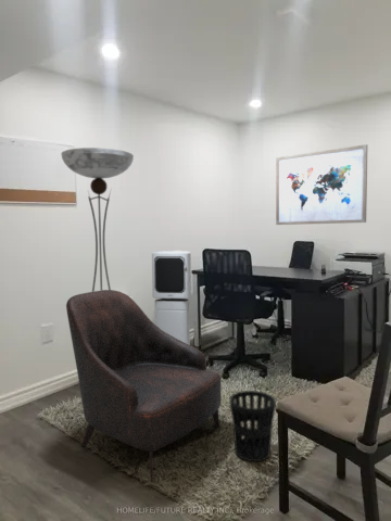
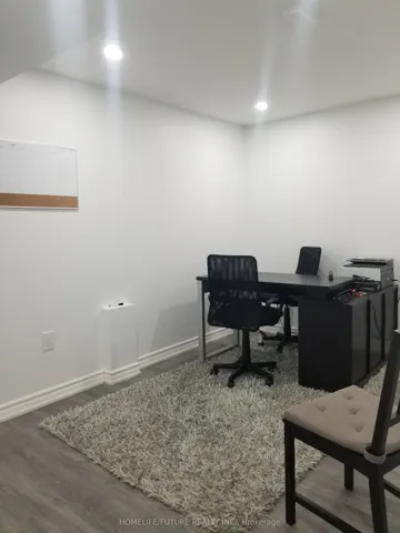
- wall art [275,143,368,226]
- armchair [65,289,223,482]
- floor lamp [60,147,135,292]
- air purifier [151,250,192,345]
- wastebasket [229,390,277,462]
